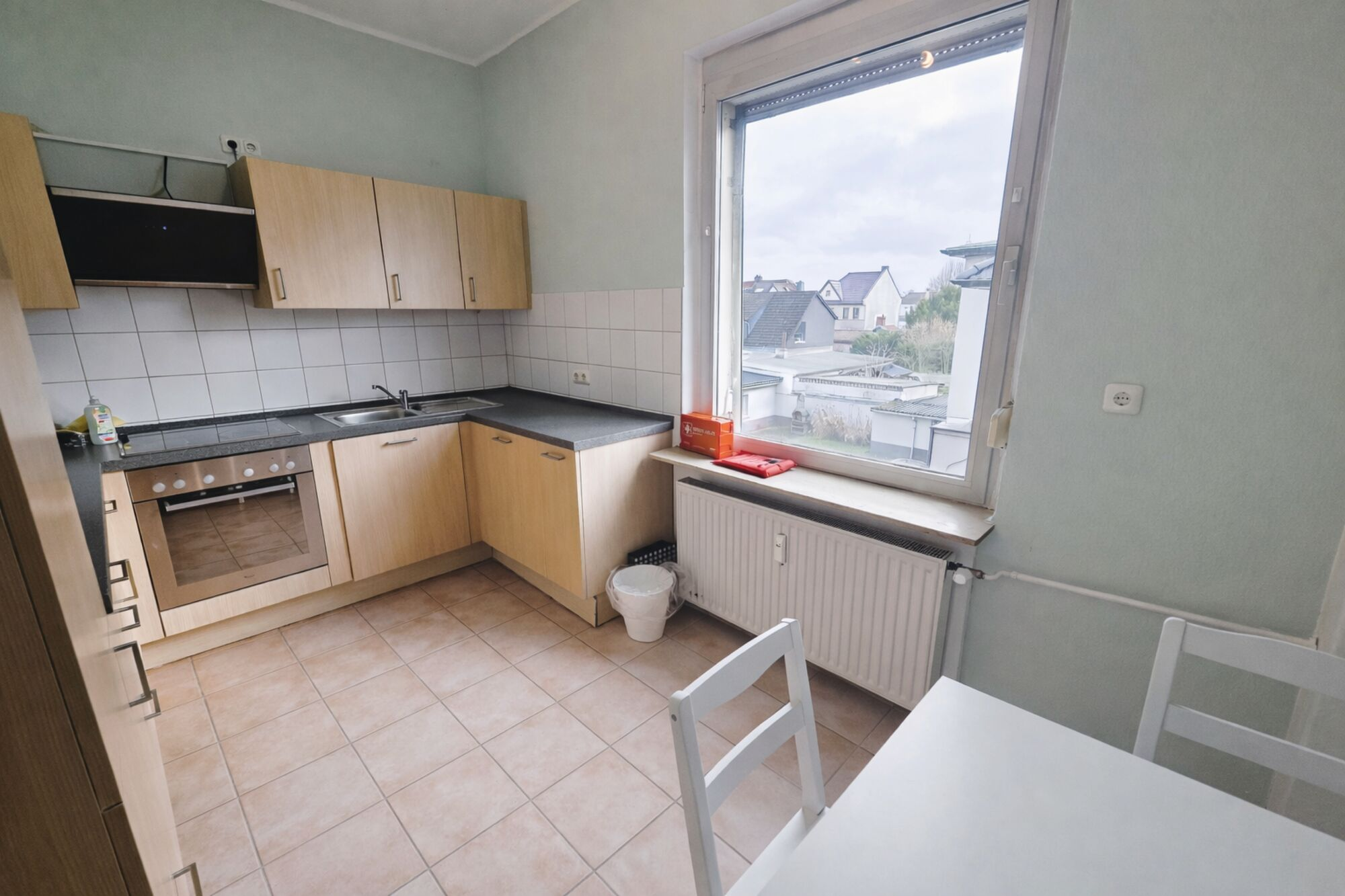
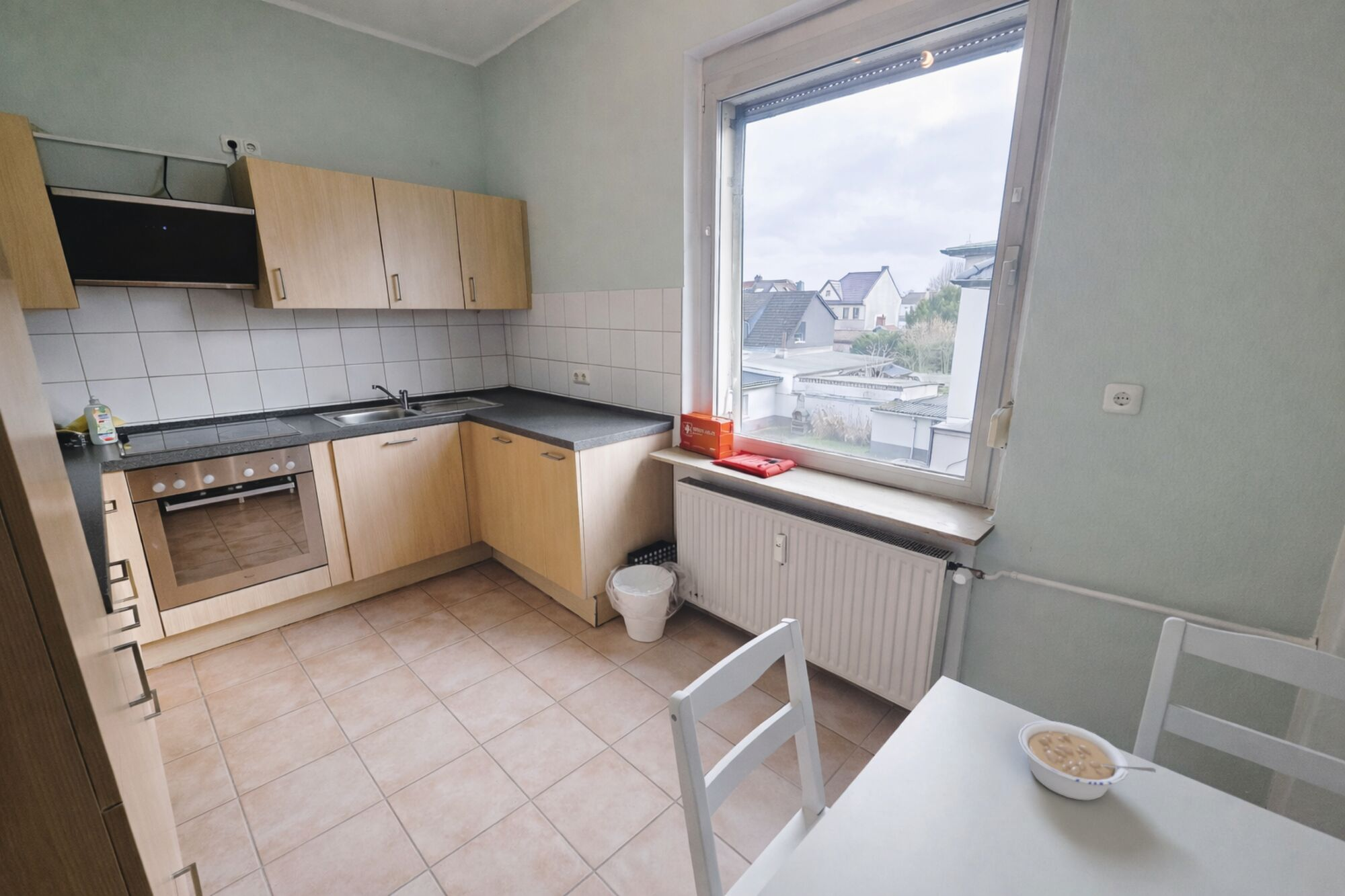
+ legume [1017,720,1157,801]
